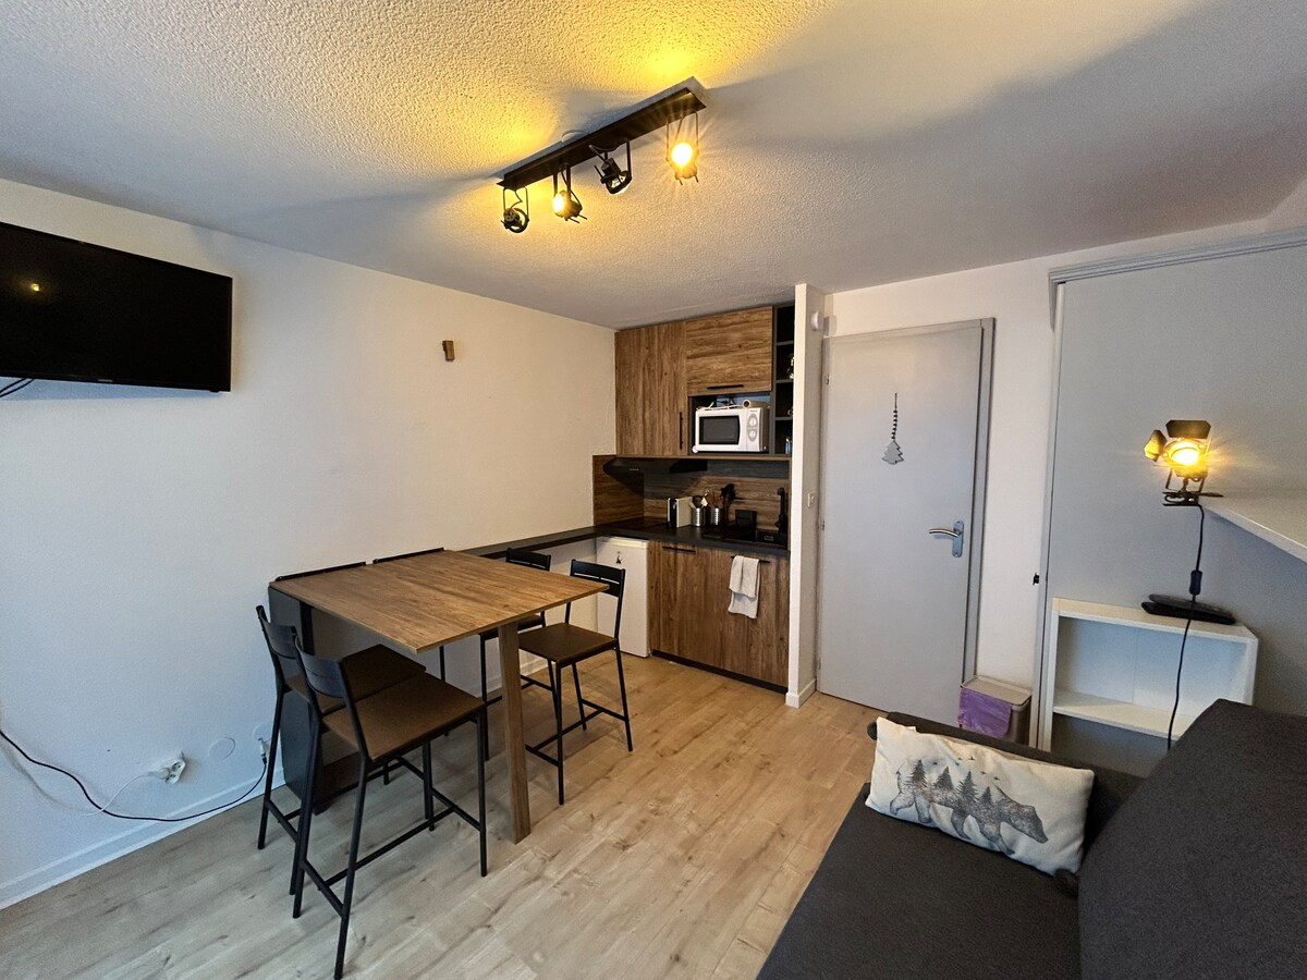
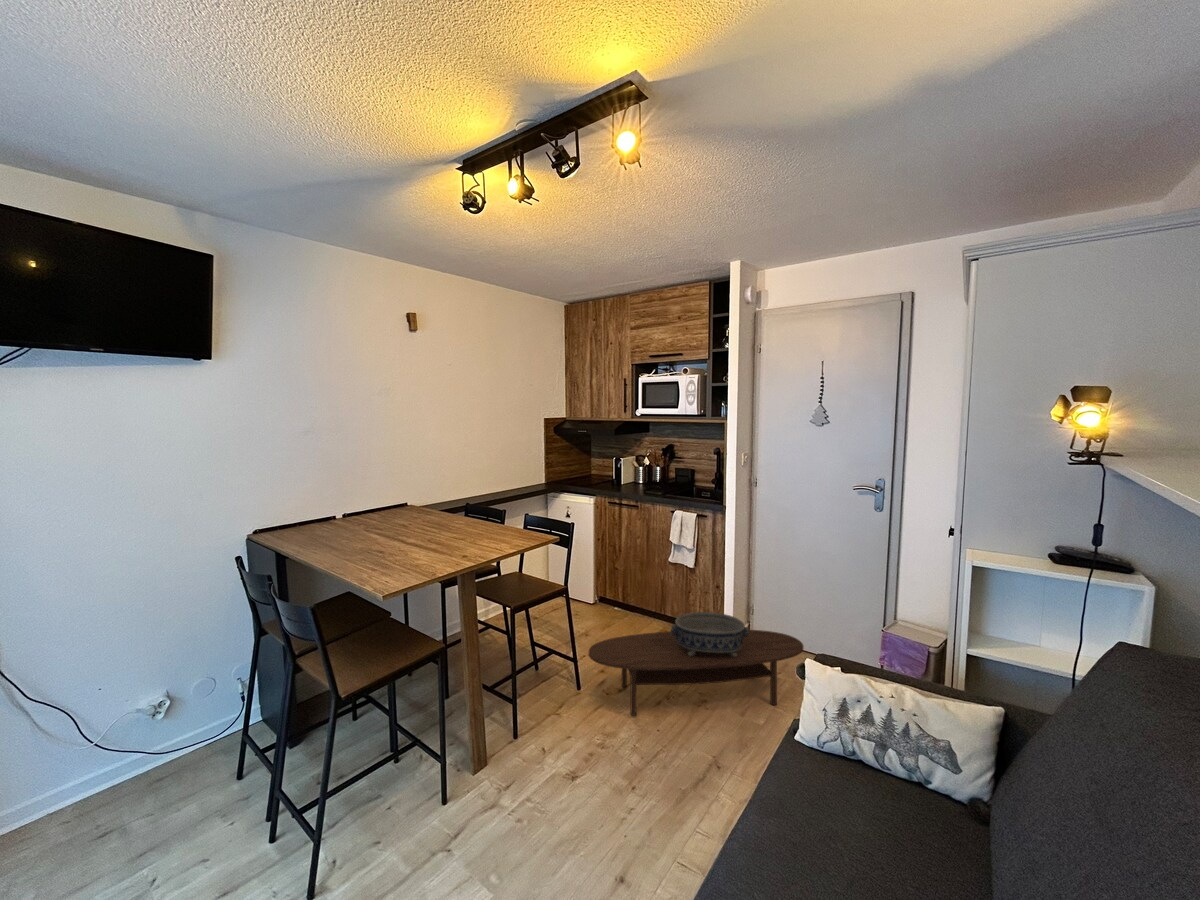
+ coffee table [588,629,805,717]
+ decorative bowl [669,611,749,657]
